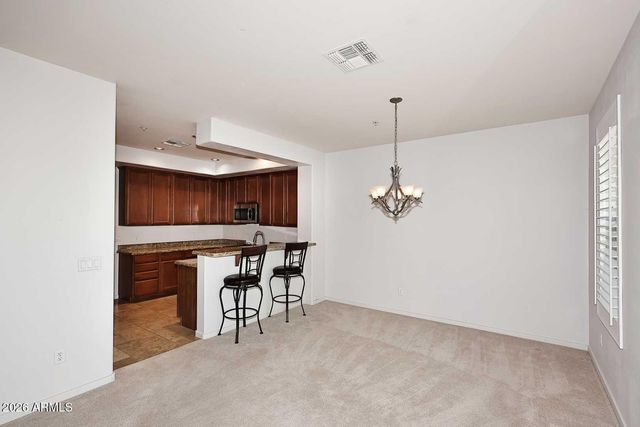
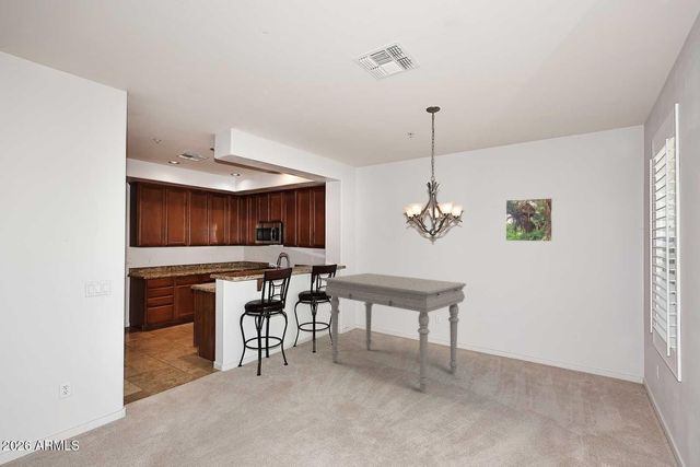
+ dining table [323,272,467,394]
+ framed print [504,197,553,243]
